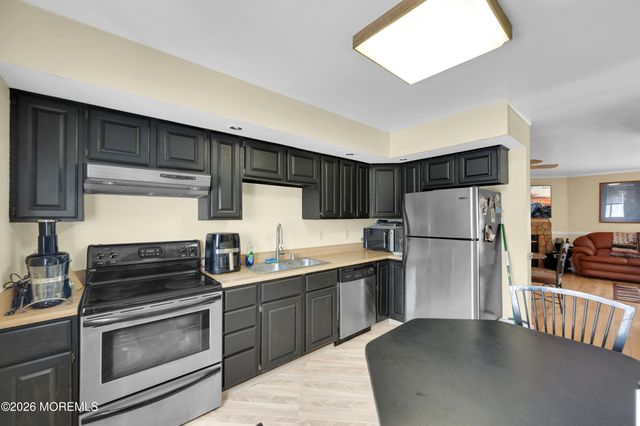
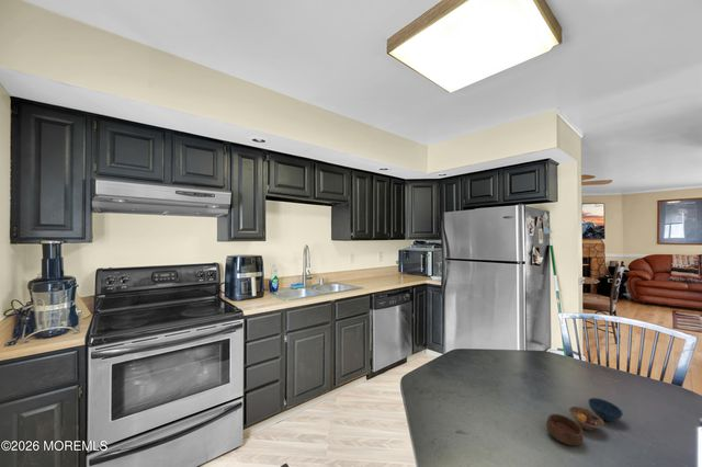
+ bowl [545,397,624,447]
